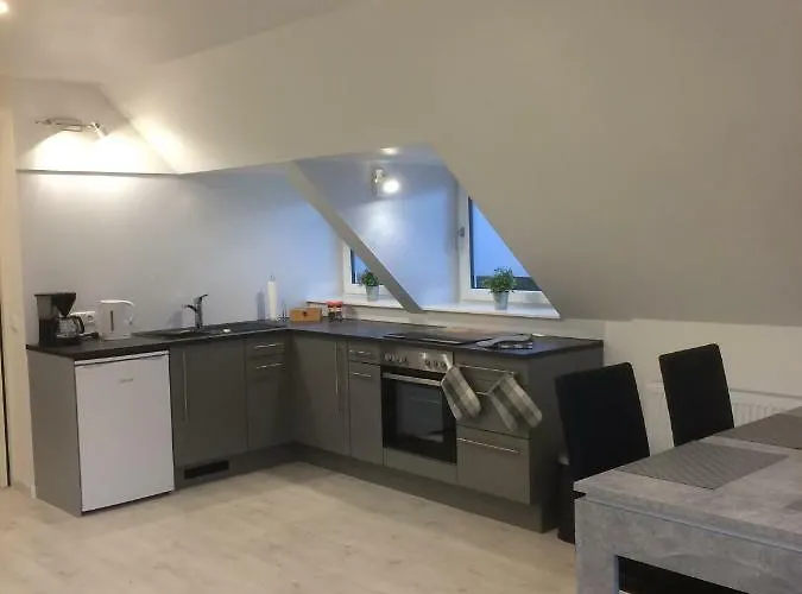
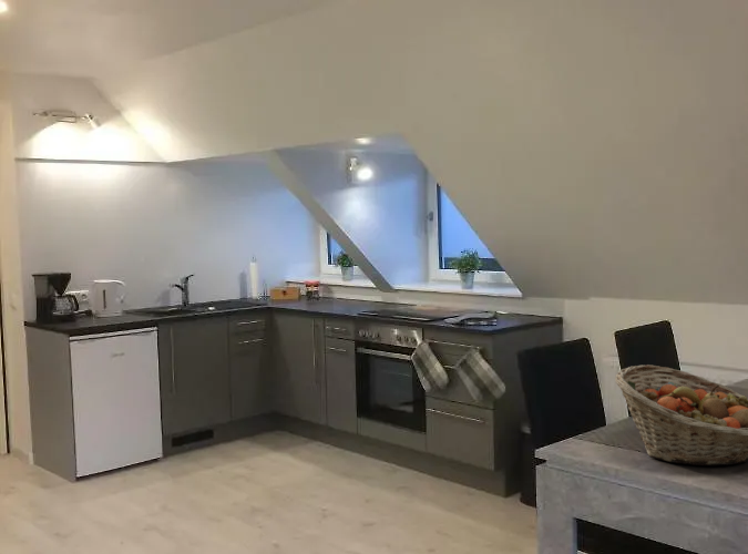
+ fruit basket [614,363,748,466]
